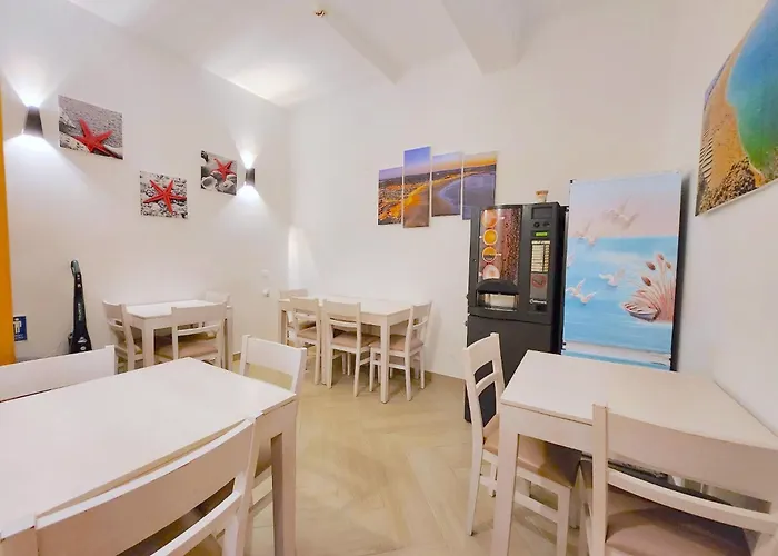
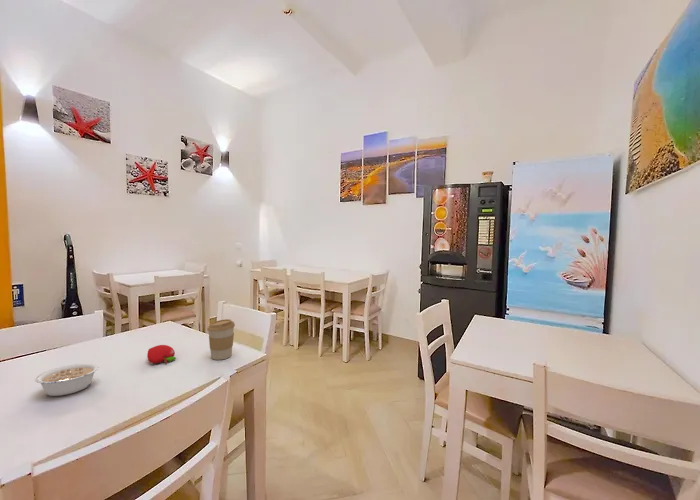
+ fruit [146,344,177,365]
+ coffee cup [206,318,236,361]
+ legume [34,362,100,397]
